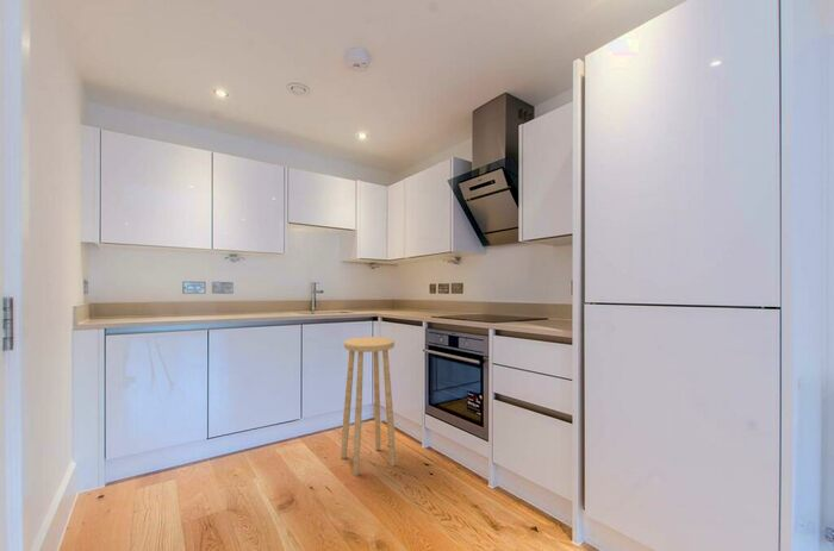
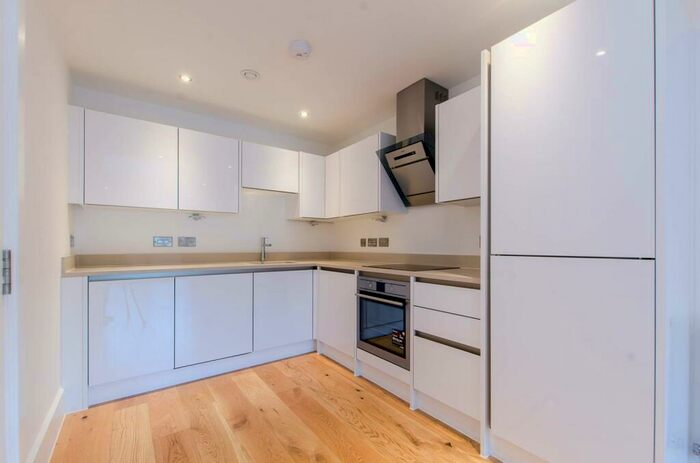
- stool [340,336,397,477]
